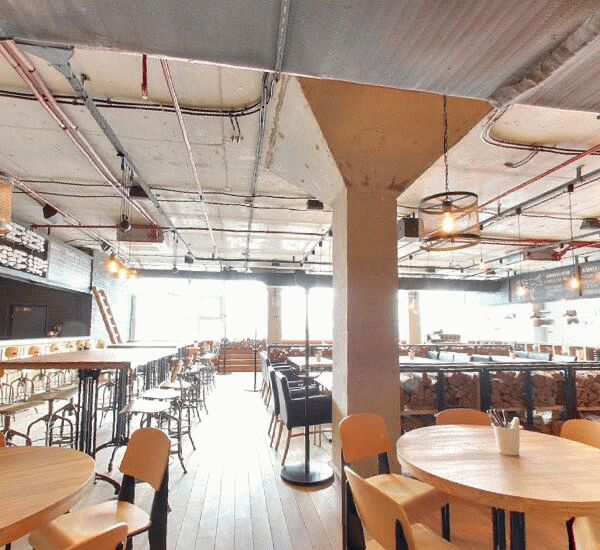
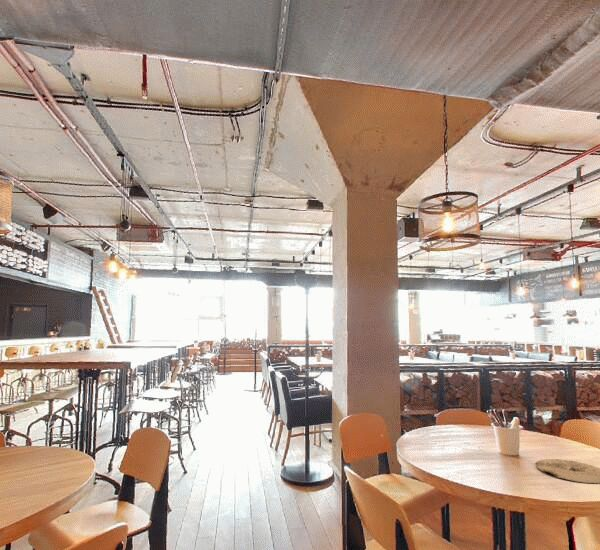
+ plate [535,458,600,484]
